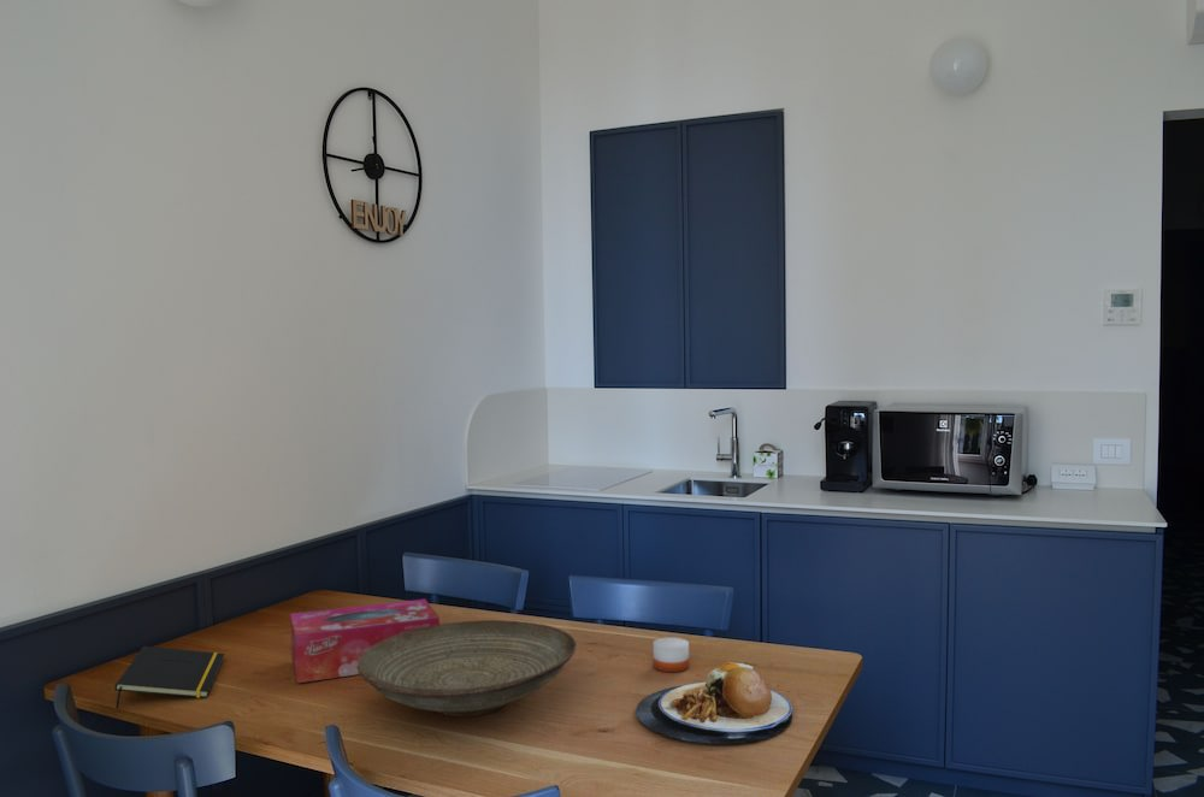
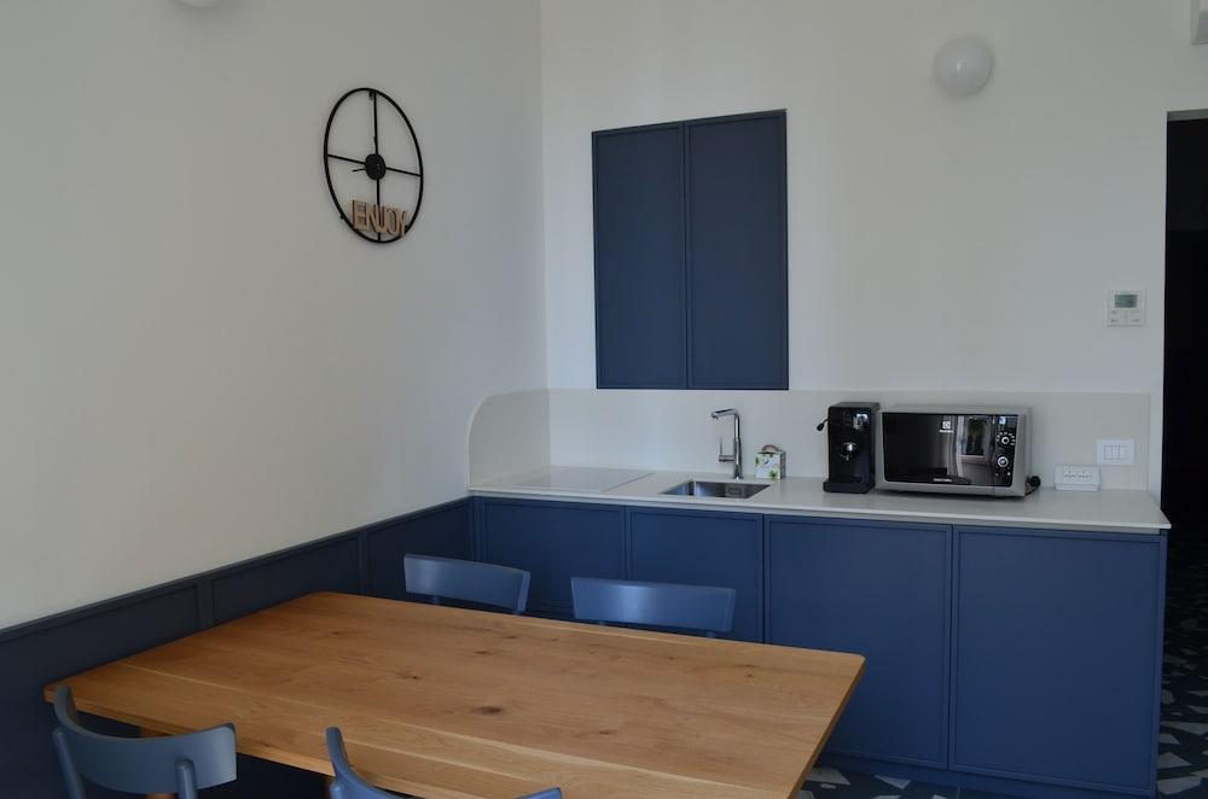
- notepad [113,645,225,709]
- candle [653,636,690,673]
- decorative bowl [358,619,578,718]
- tissue box [289,598,441,684]
- plate [635,661,793,745]
